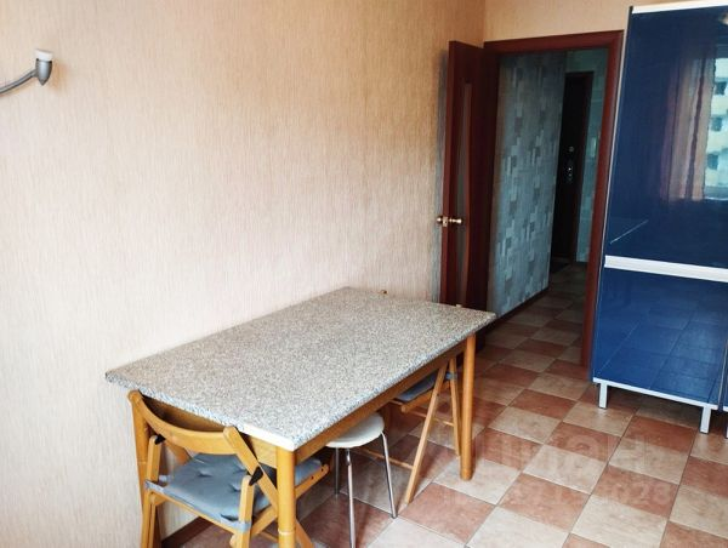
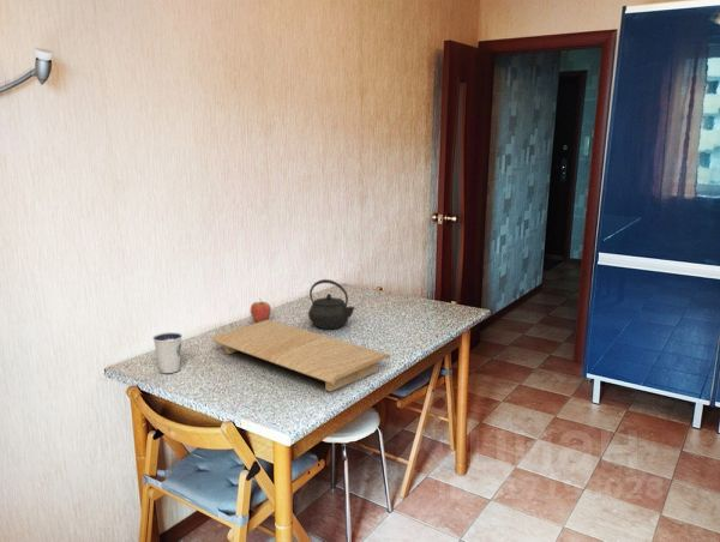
+ dixie cup [151,331,184,374]
+ cutting board [210,319,392,393]
+ fruit [250,297,272,324]
+ kettle [307,278,356,330]
